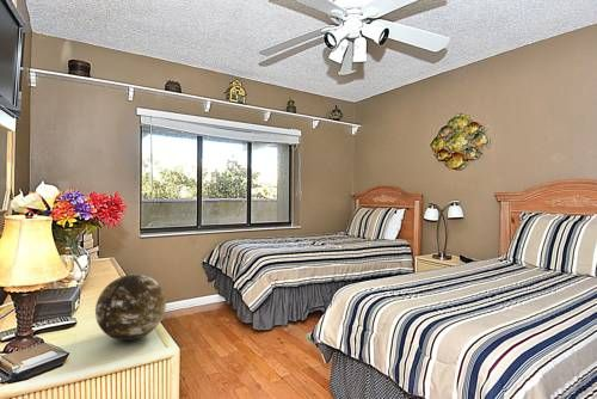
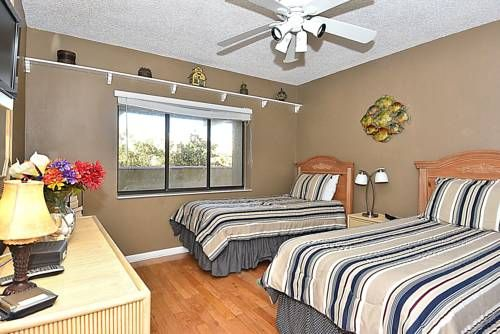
- decorative orb [94,274,167,342]
